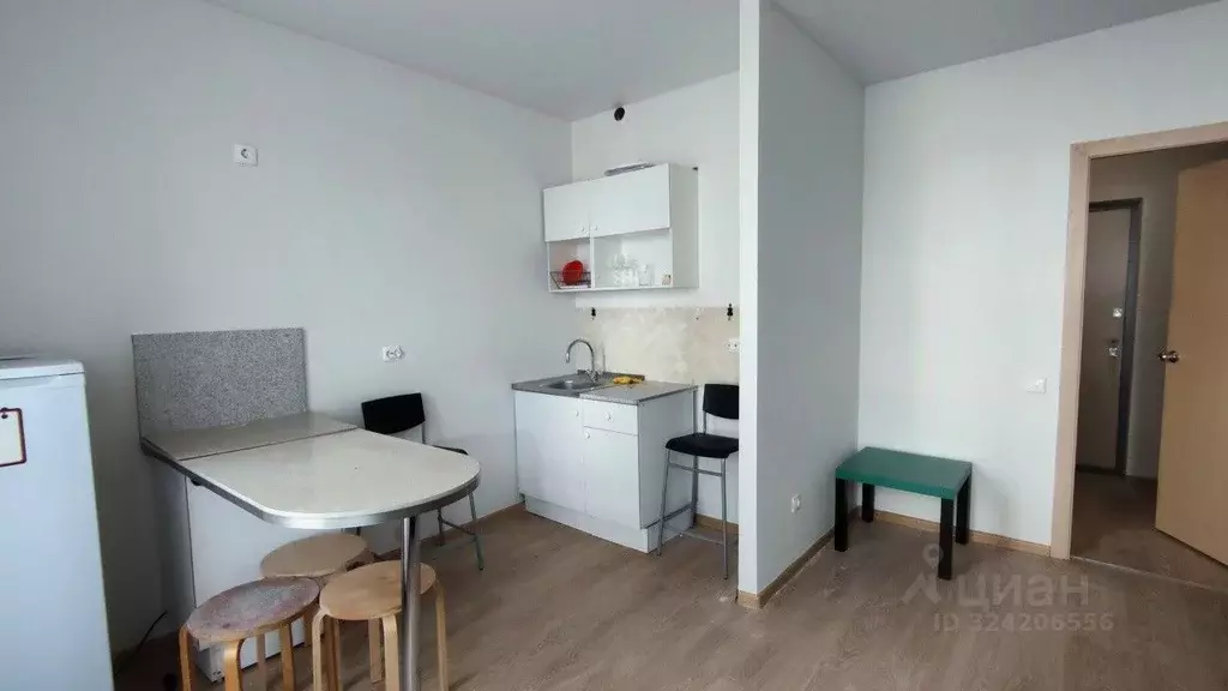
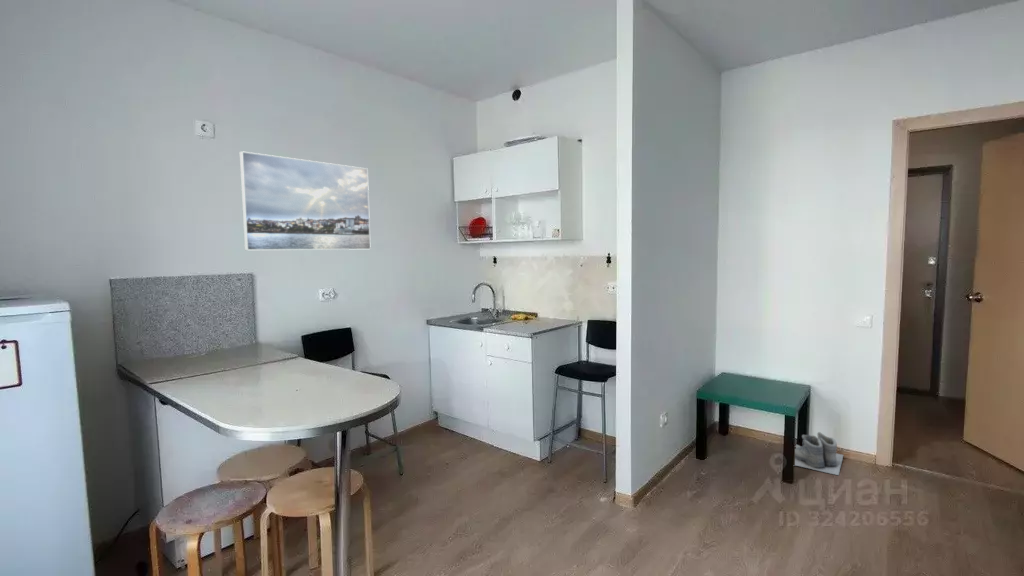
+ boots [794,431,844,476]
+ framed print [239,150,372,251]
